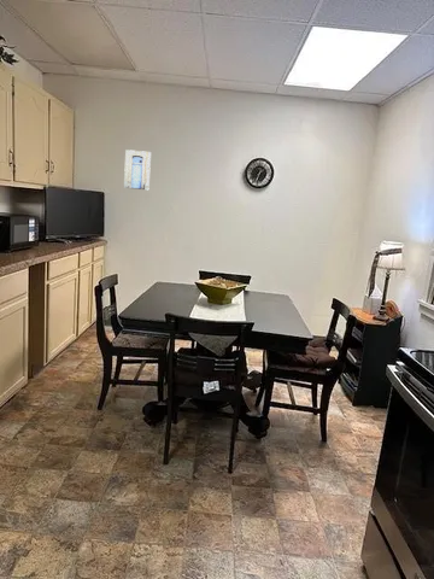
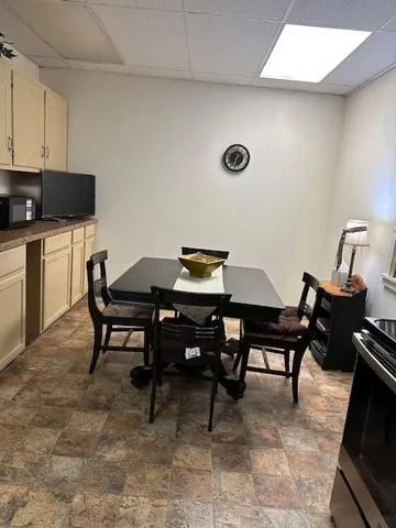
- wall art [123,148,152,191]
